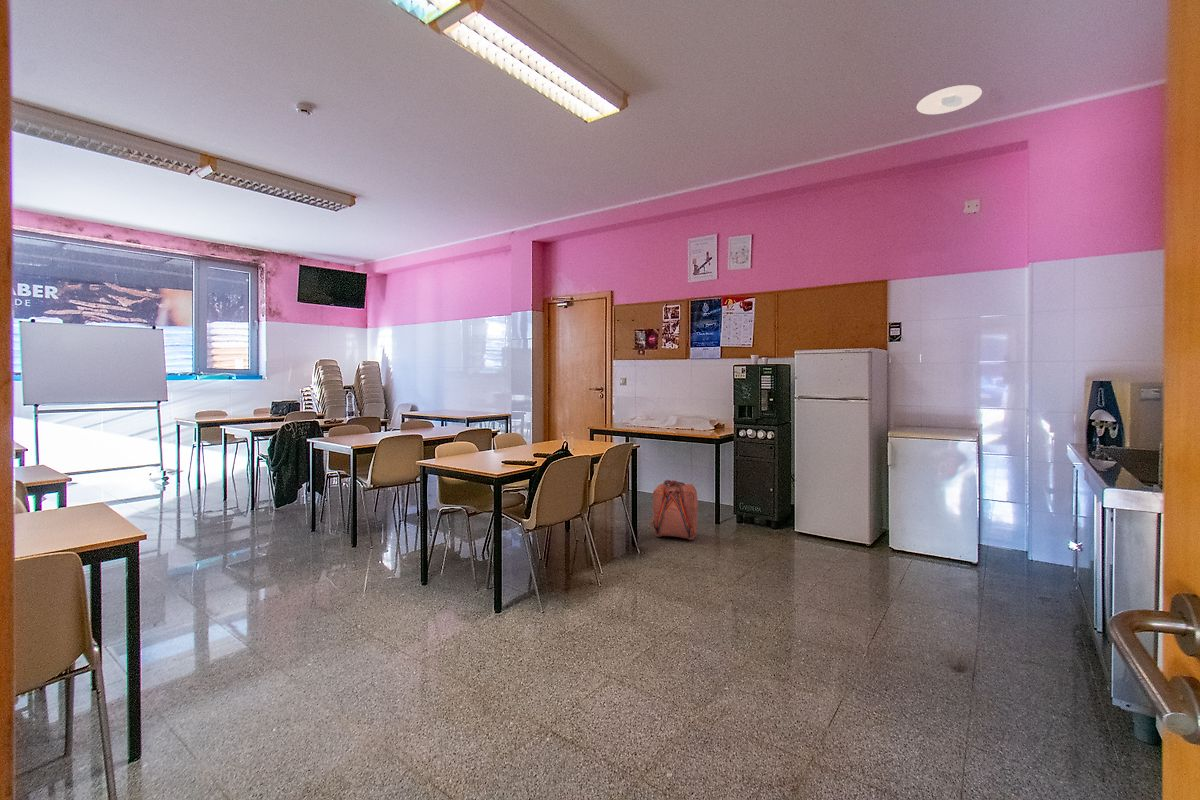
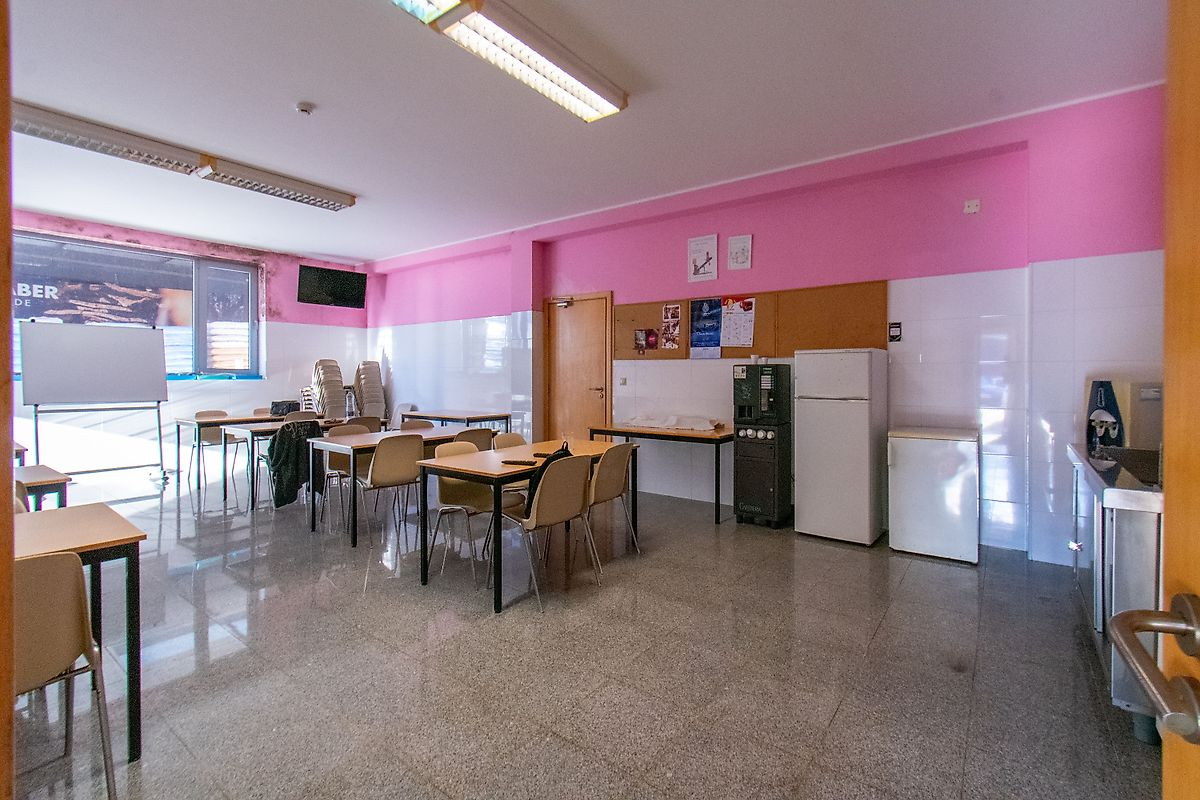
- recessed light [916,84,983,115]
- backpack [650,479,699,541]
